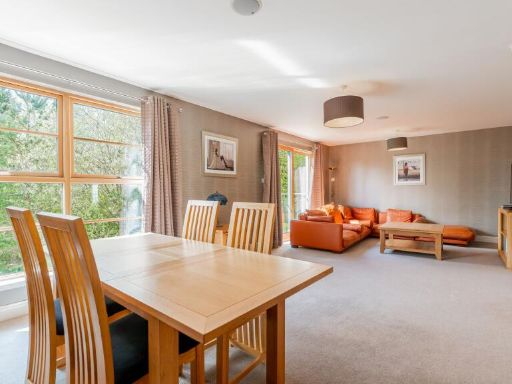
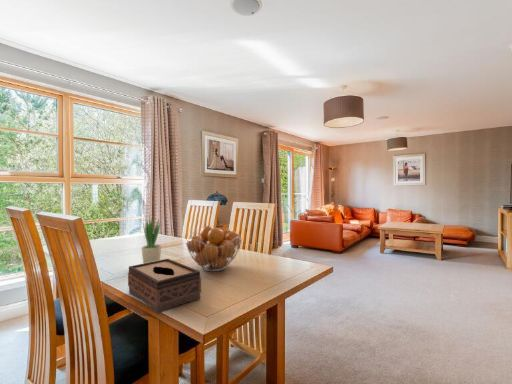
+ potted plant [140,215,162,264]
+ fruit basket [185,225,243,272]
+ tissue box [127,258,202,314]
